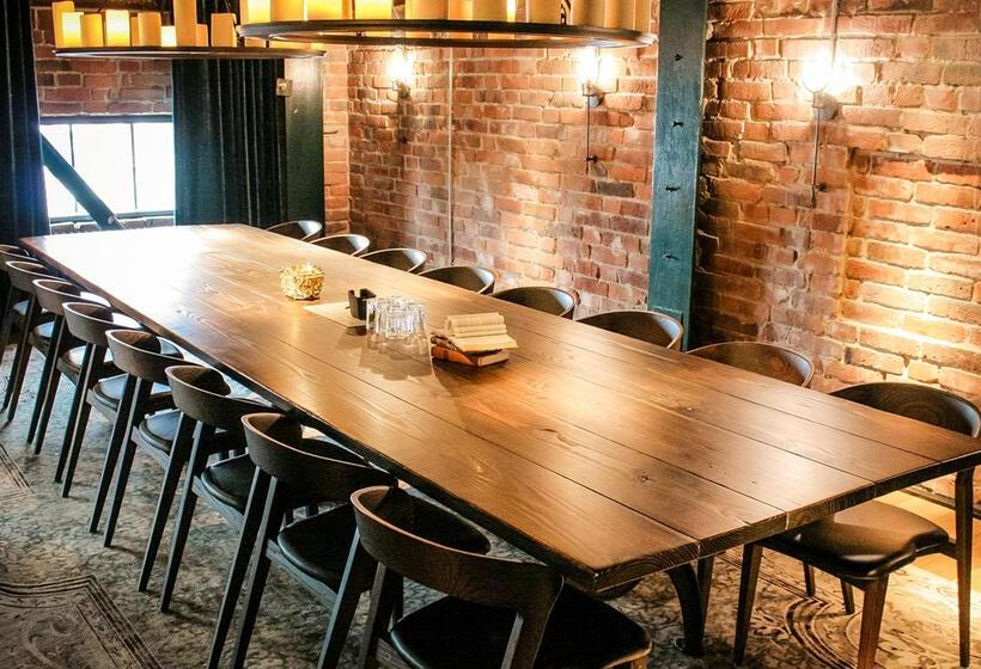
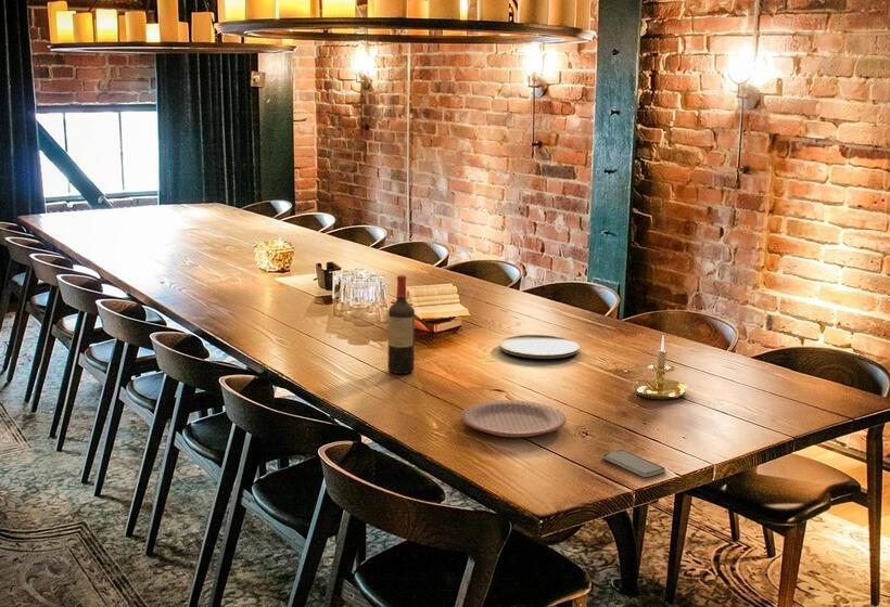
+ plate [459,399,568,438]
+ wine bottle [386,274,416,375]
+ smartphone [601,449,666,478]
+ plate [498,334,581,359]
+ candle holder [630,335,688,401]
